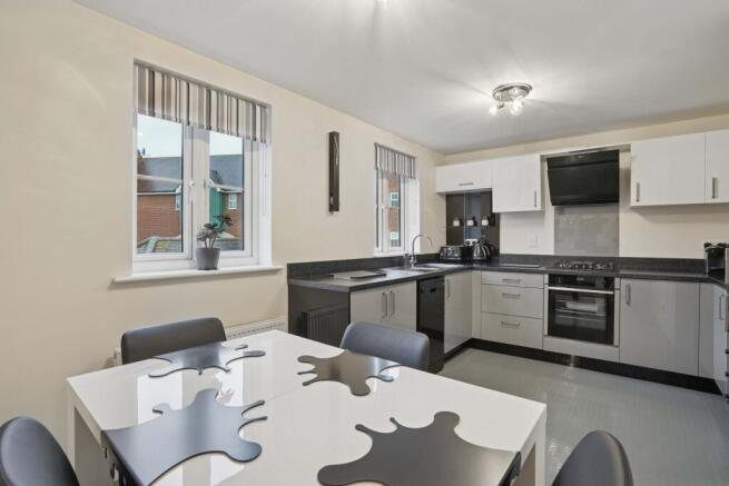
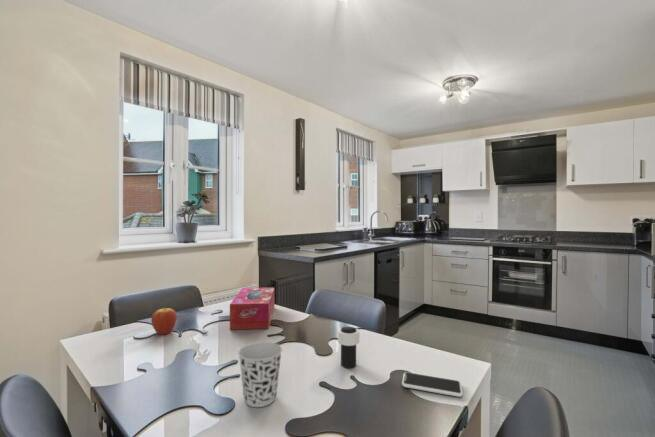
+ tissue box [229,286,275,330]
+ cup [337,326,361,370]
+ fruit [150,306,178,336]
+ cup [237,341,283,408]
+ smartphone [401,371,464,398]
